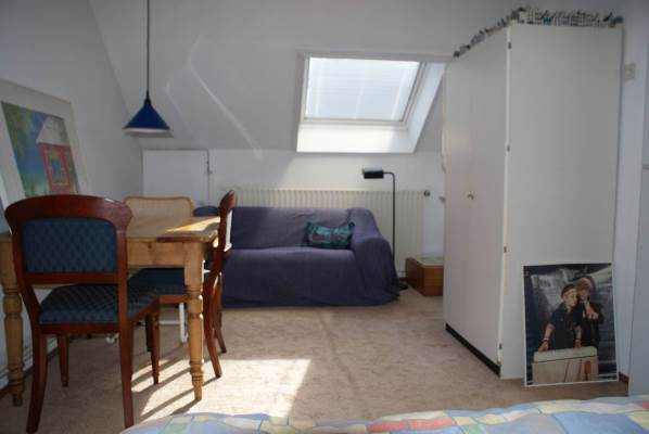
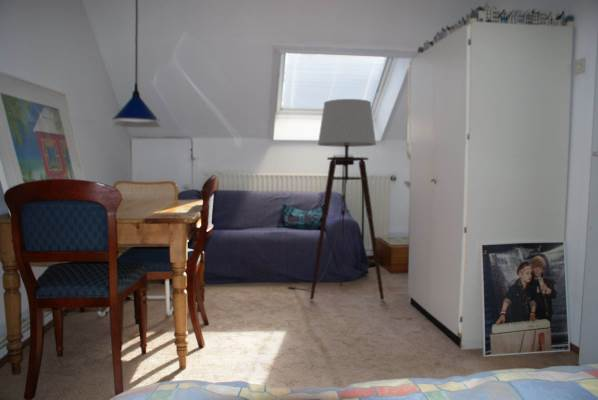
+ floor lamp [286,98,385,301]
